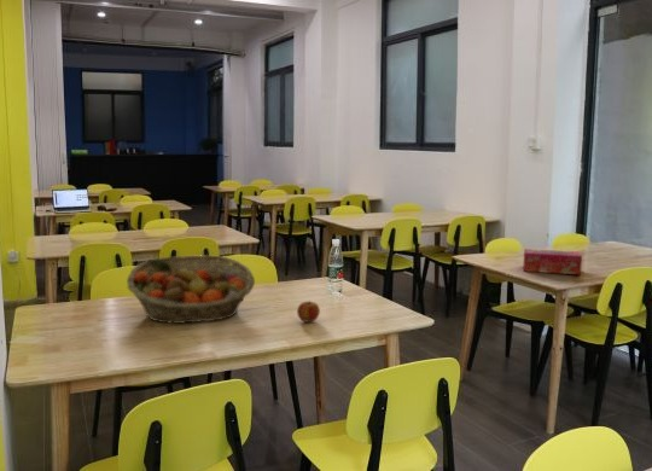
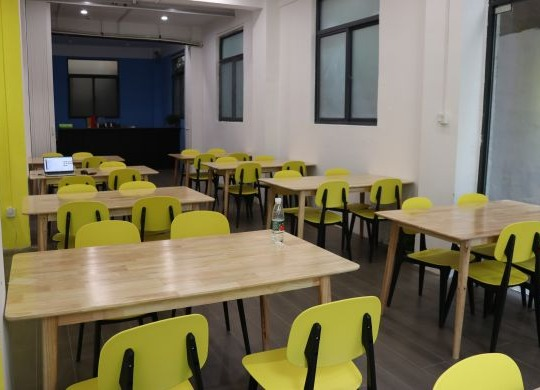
- apple [296,300,321,324]
- fruit basket [126,254,256,325]
- tissue box [522,248,583,275]
